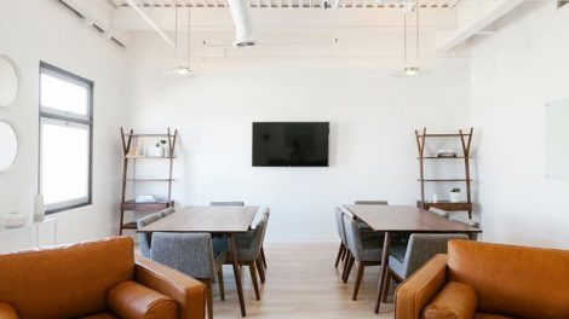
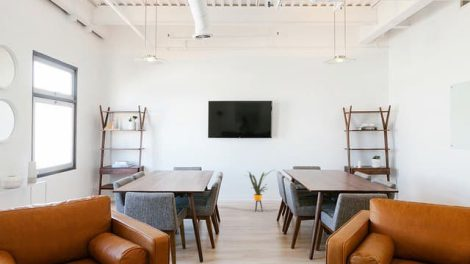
+ house plant [243,169,275,213]
